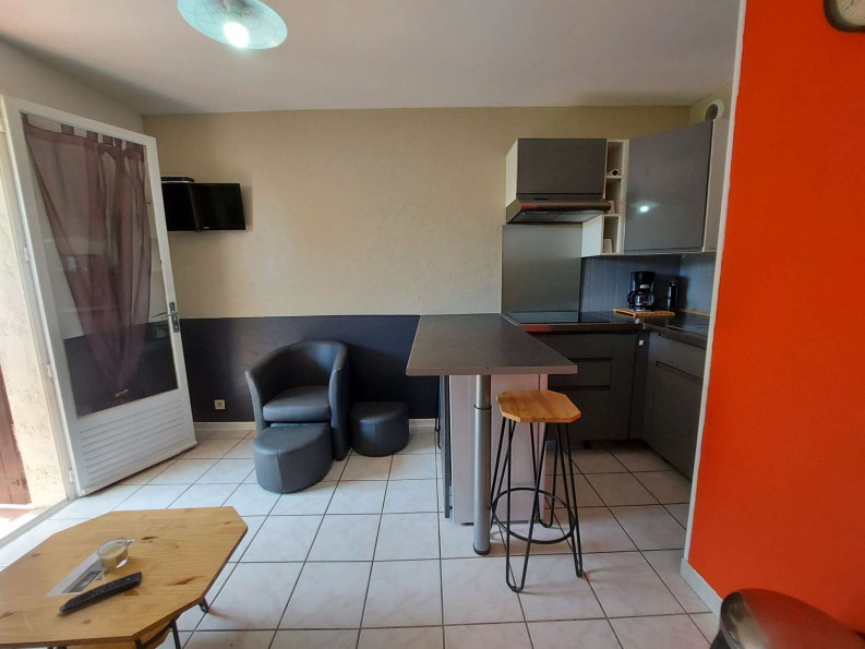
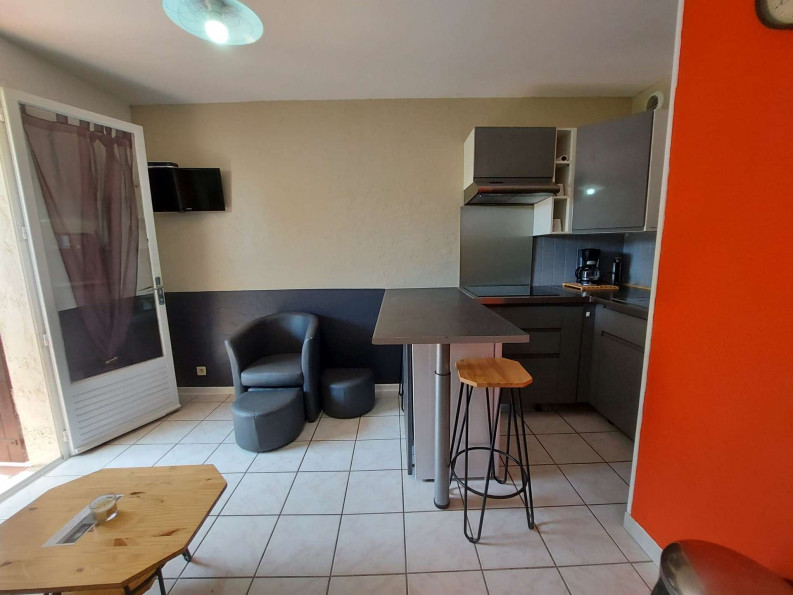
- remote control [58,570,143,613]
